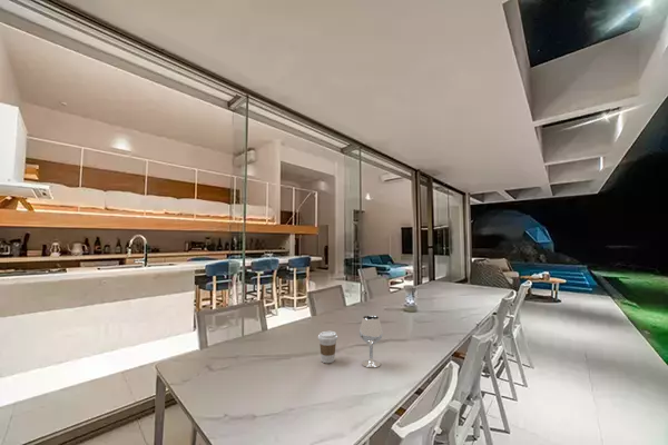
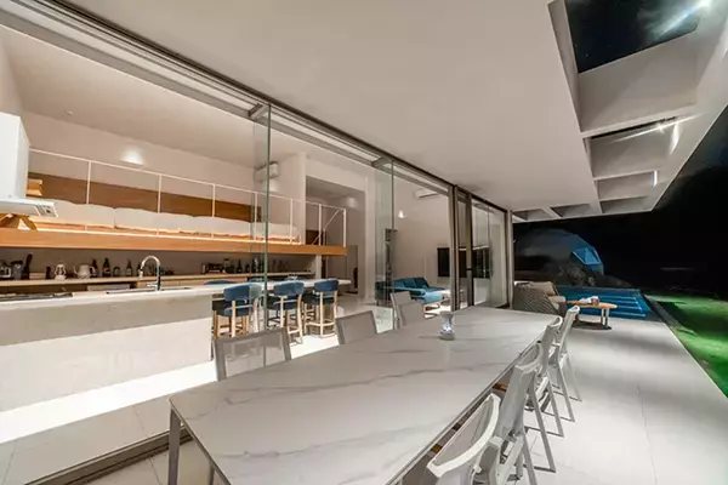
- wineglass [358,315,383,368]
- coffee cup [317,330,338,364]
